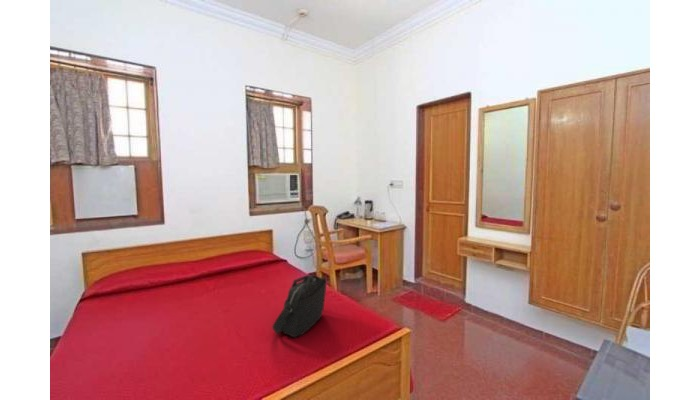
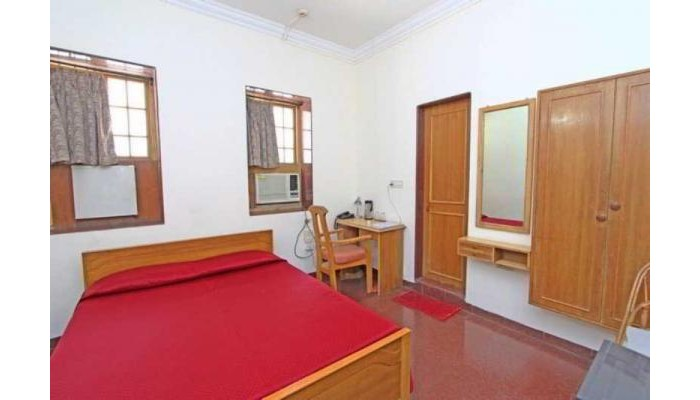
- shoulder bag [271,274,327,339]
